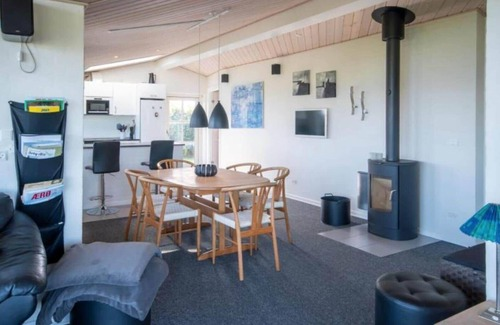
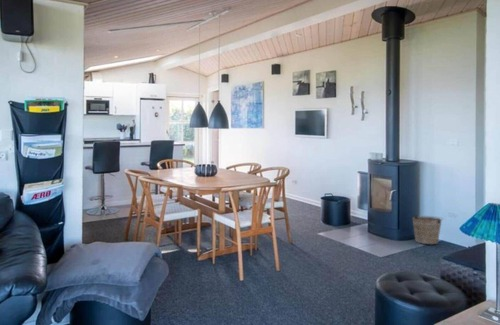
+ bucket [412,214,445,245]
